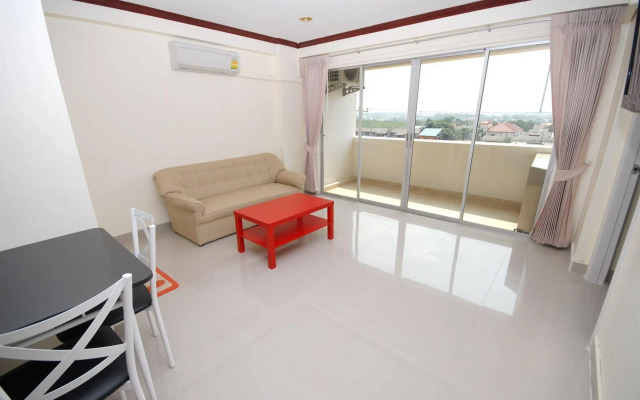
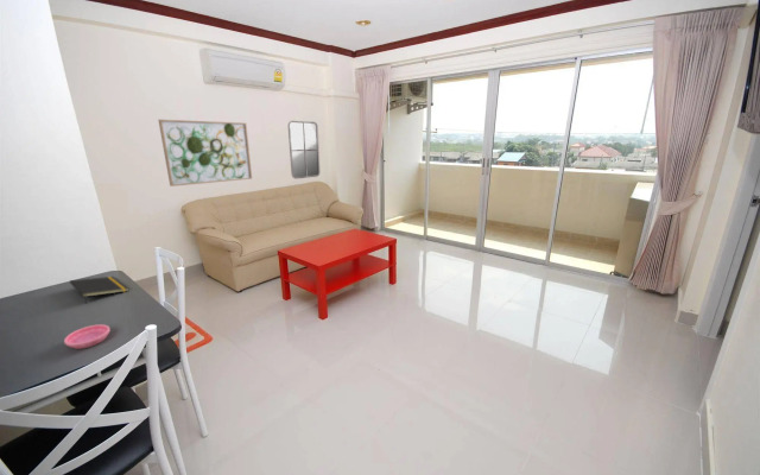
+ saucer [63,323,112,350]
+ home mirror [287,120,321,180]
+ wall art [157,119,253,188]
+ notepad [69,276,129,305]
